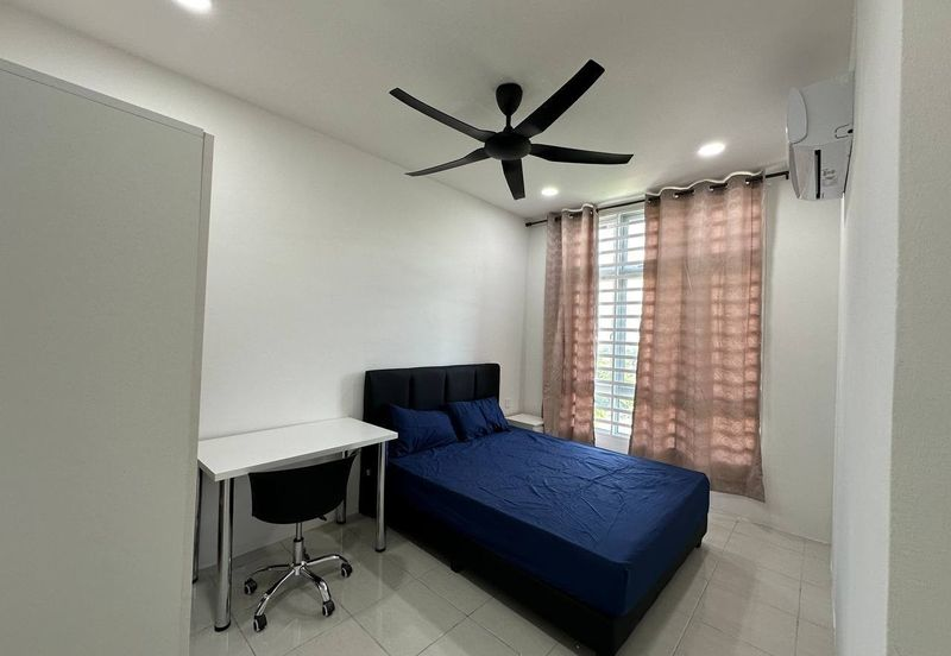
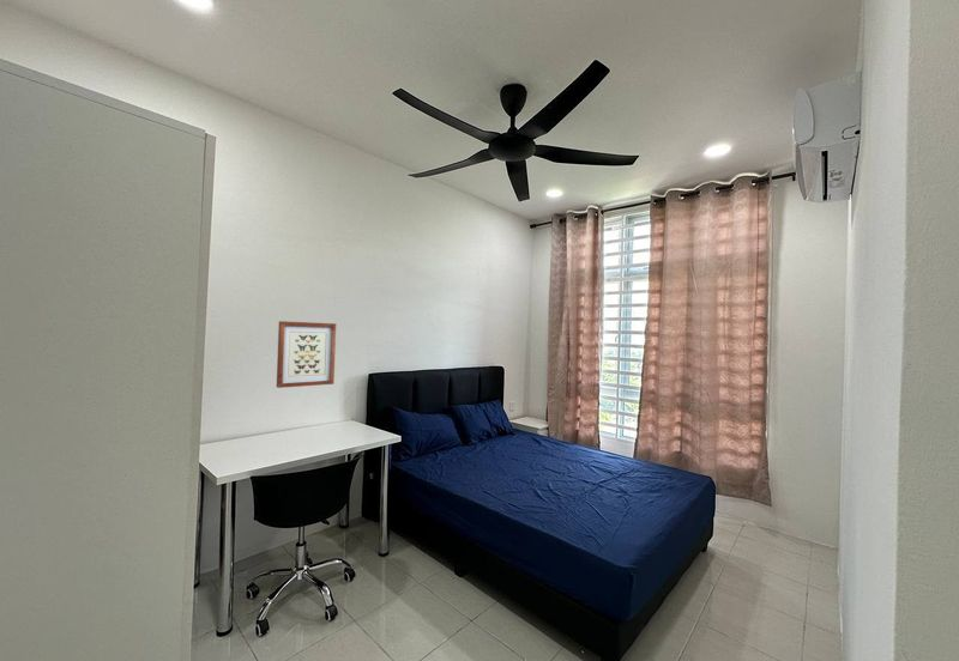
+ wall art [276,320,337,389]
